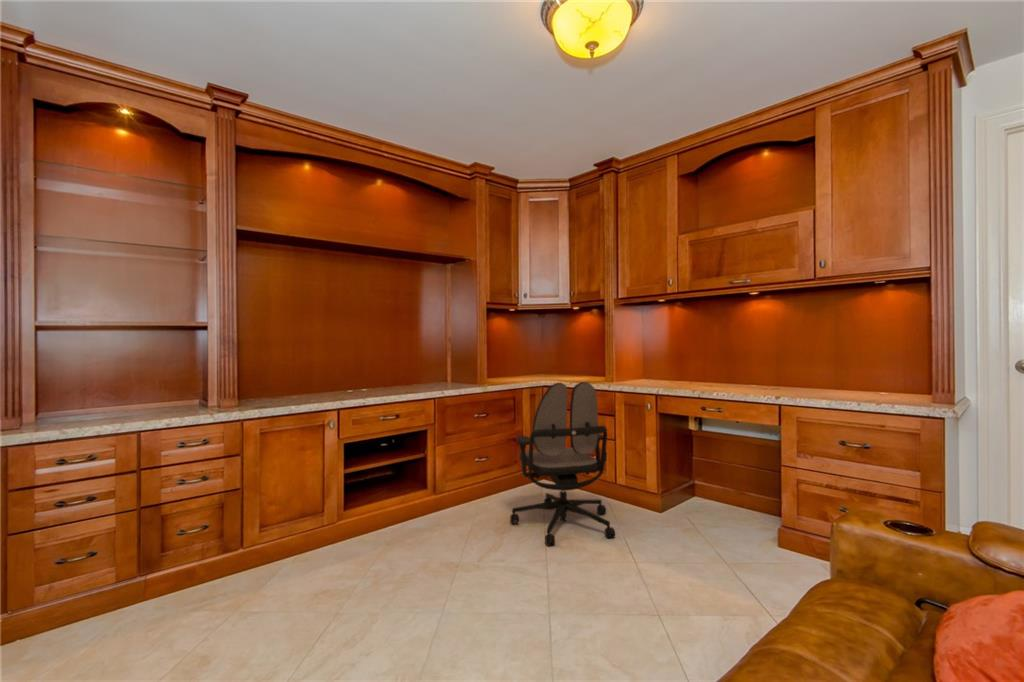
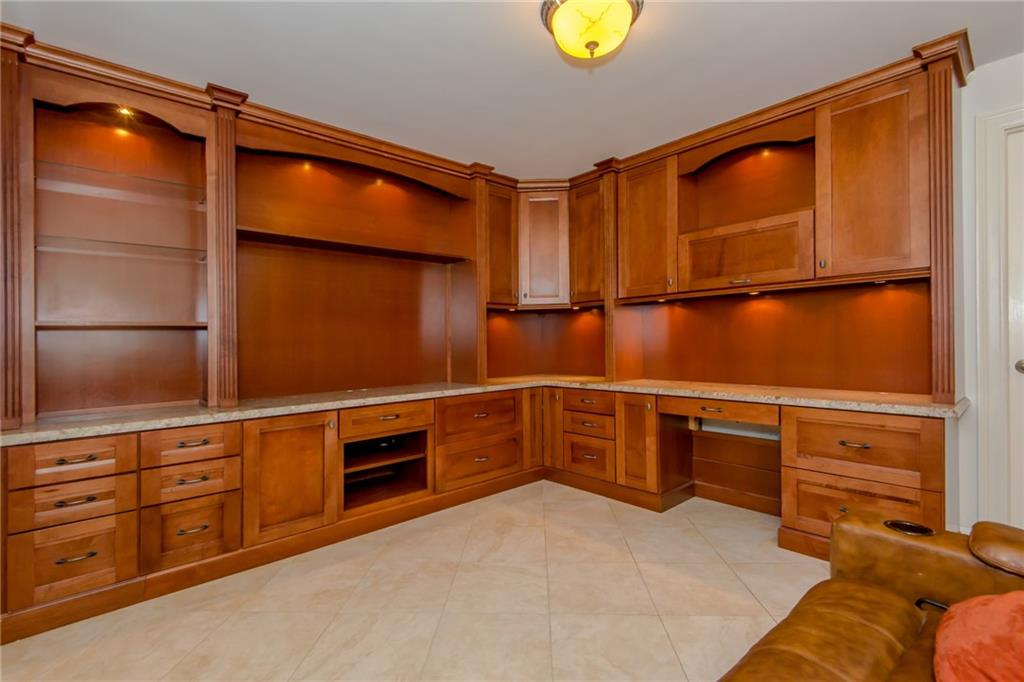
- office chair [509,381,616,547]
